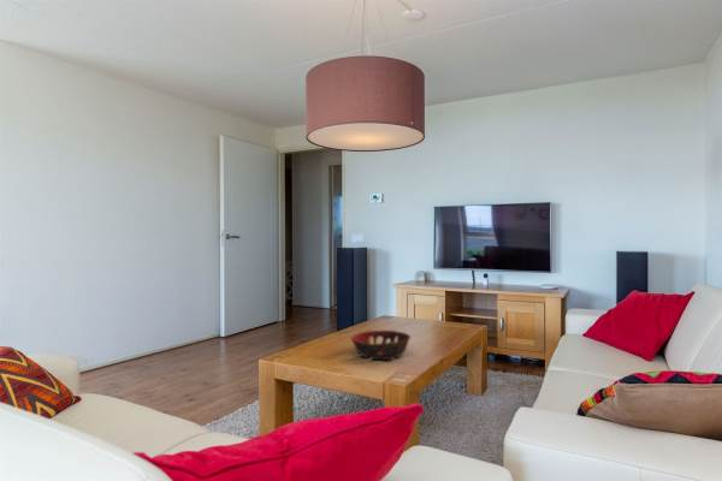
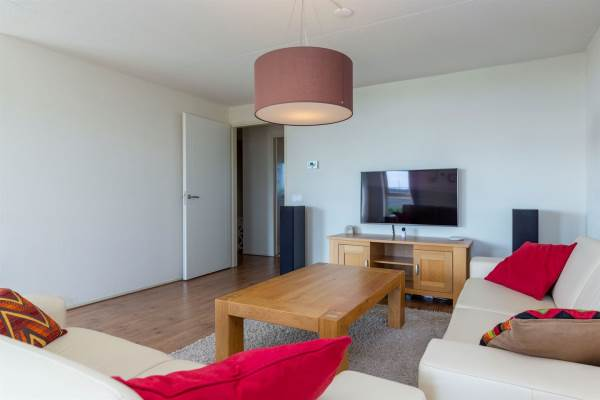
- decorative bowl [350,329,412,361]
